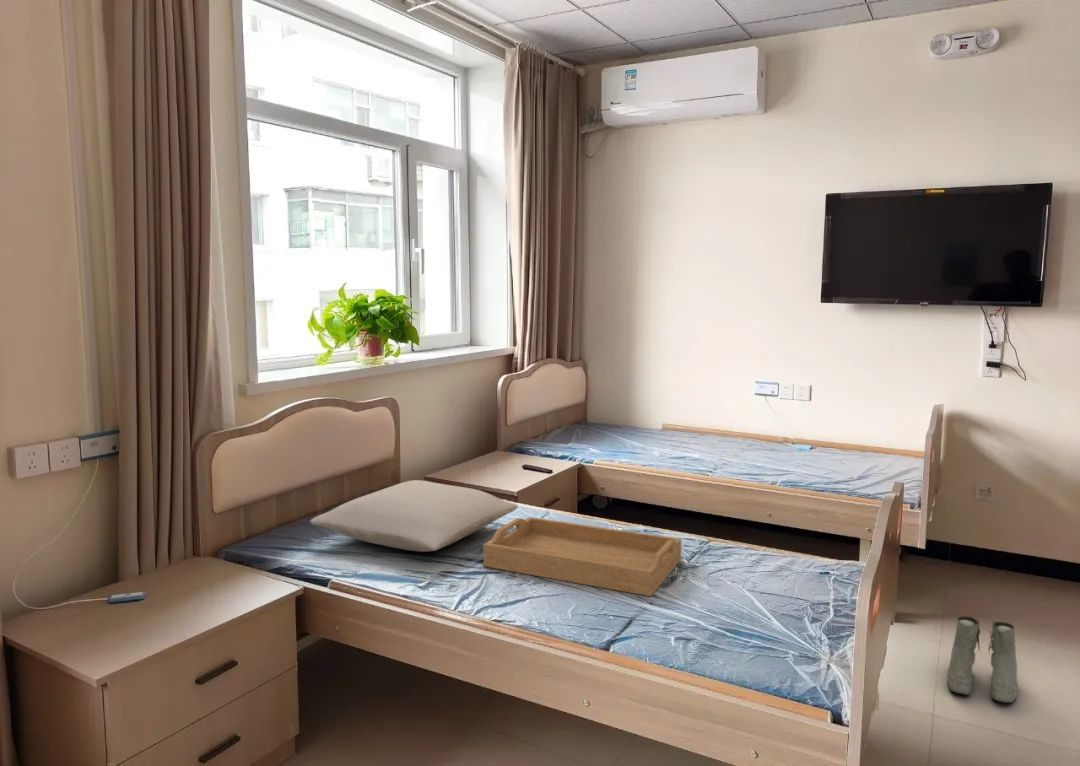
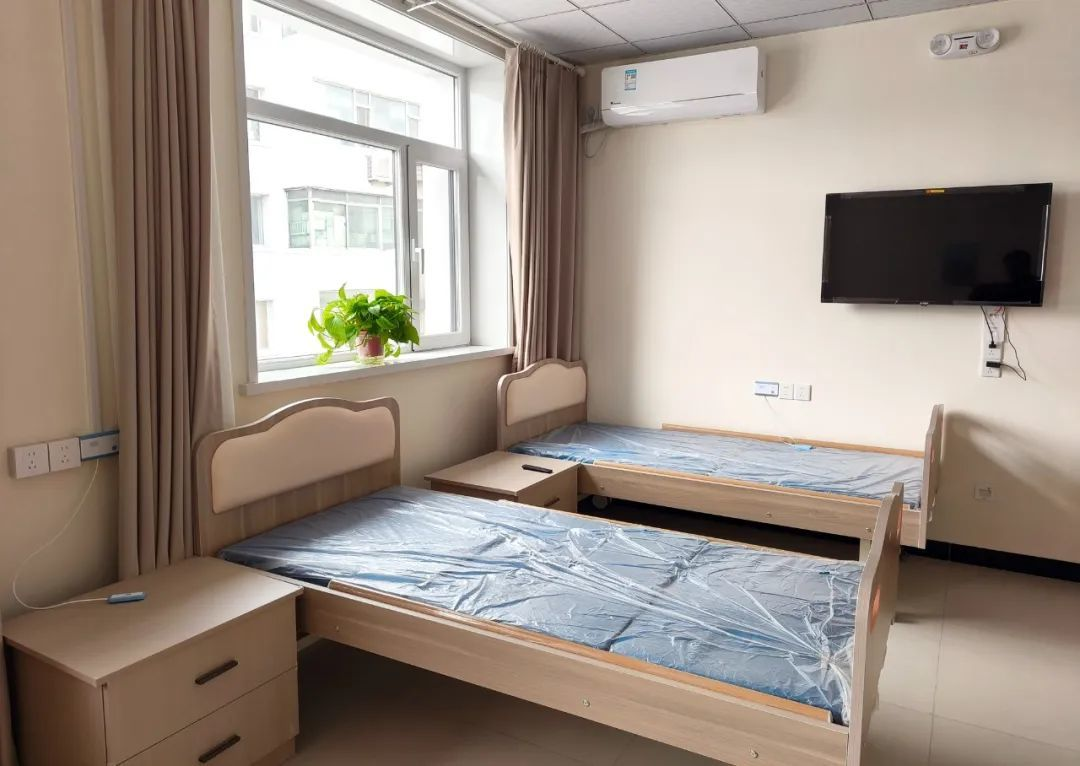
- boots [947,615,1018,704]
- pillow [309,479,519,553]
- serving tray [482,516,682,597]
